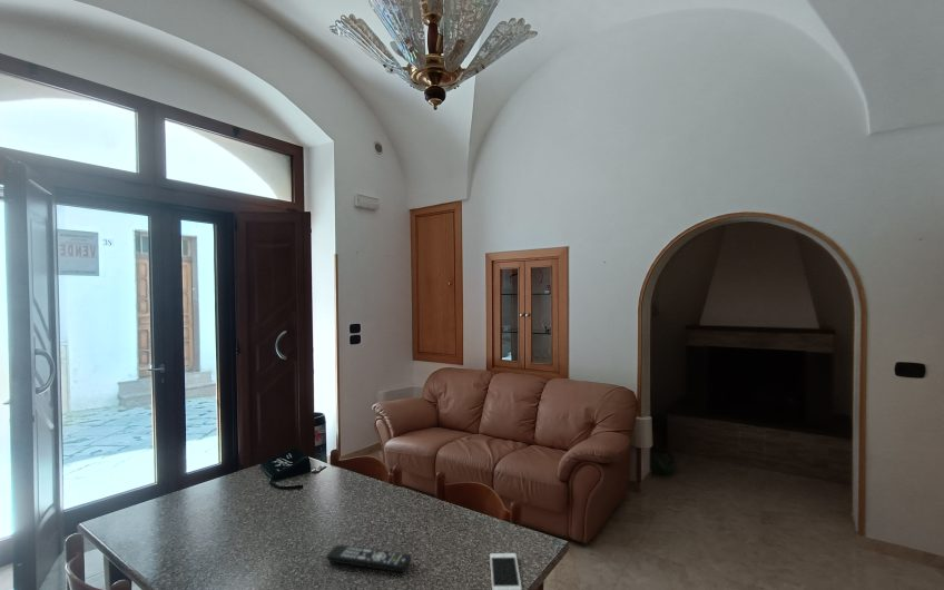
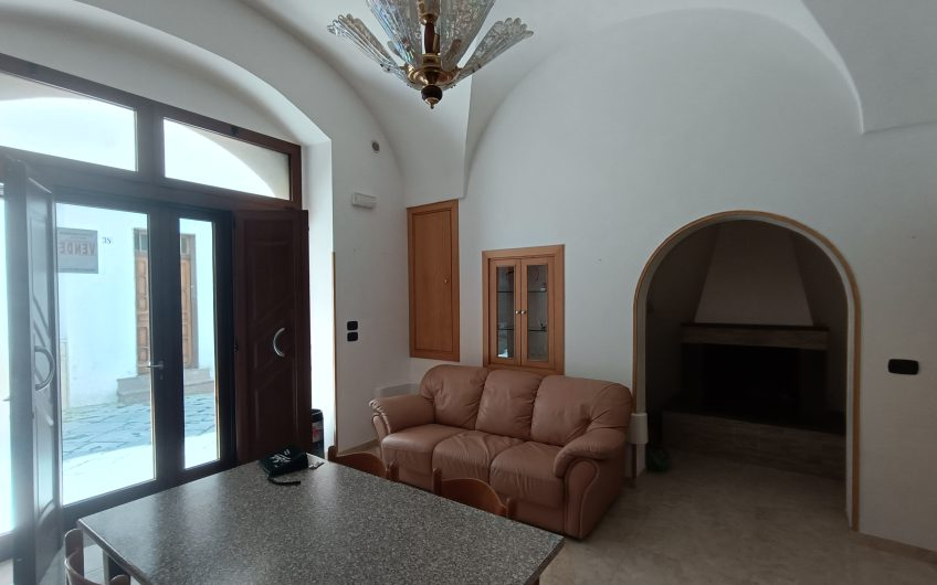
- remote control [325,544,412,573]
- cell phone [489,552,523,590]
